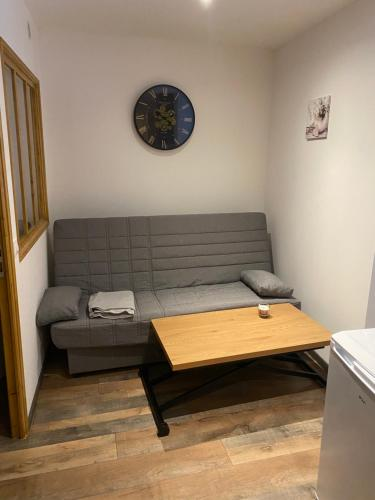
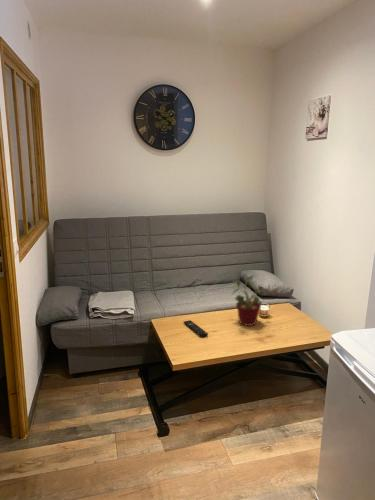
+ potted plant [230,274,265,327]
+ remote control [183,319,209,338]
